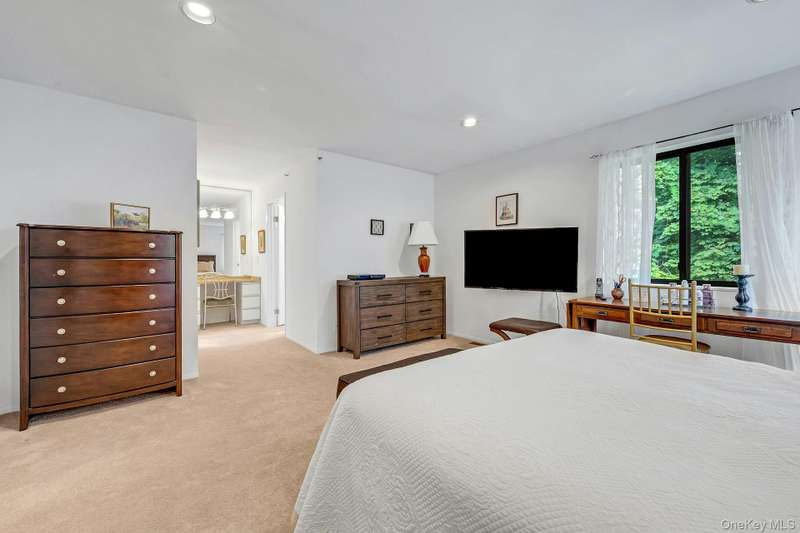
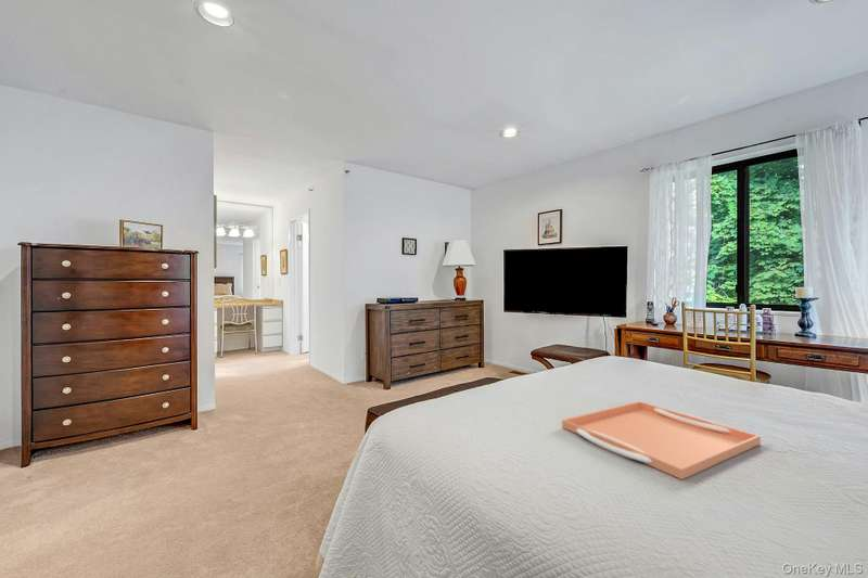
+ serving tray [561,400,762,480]
